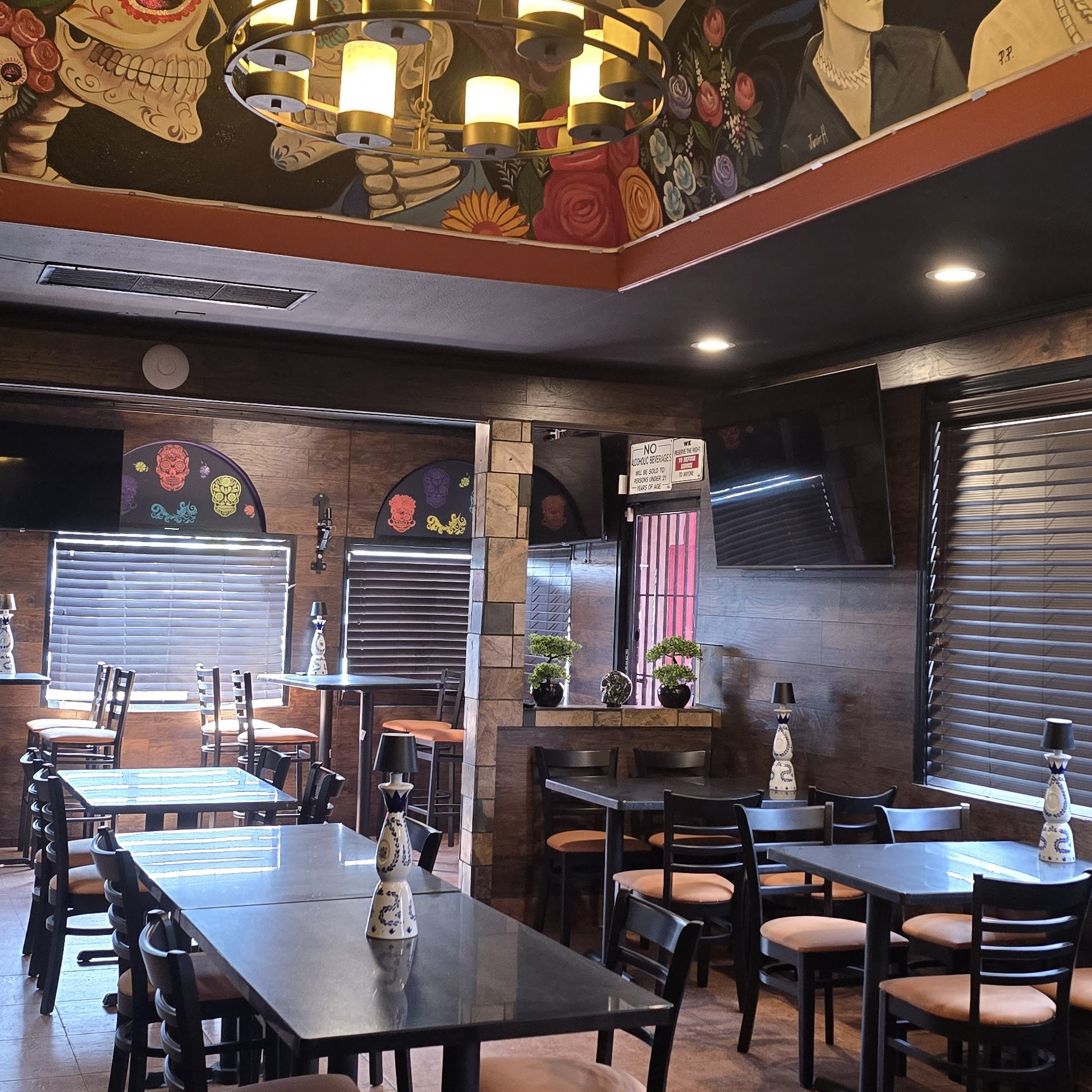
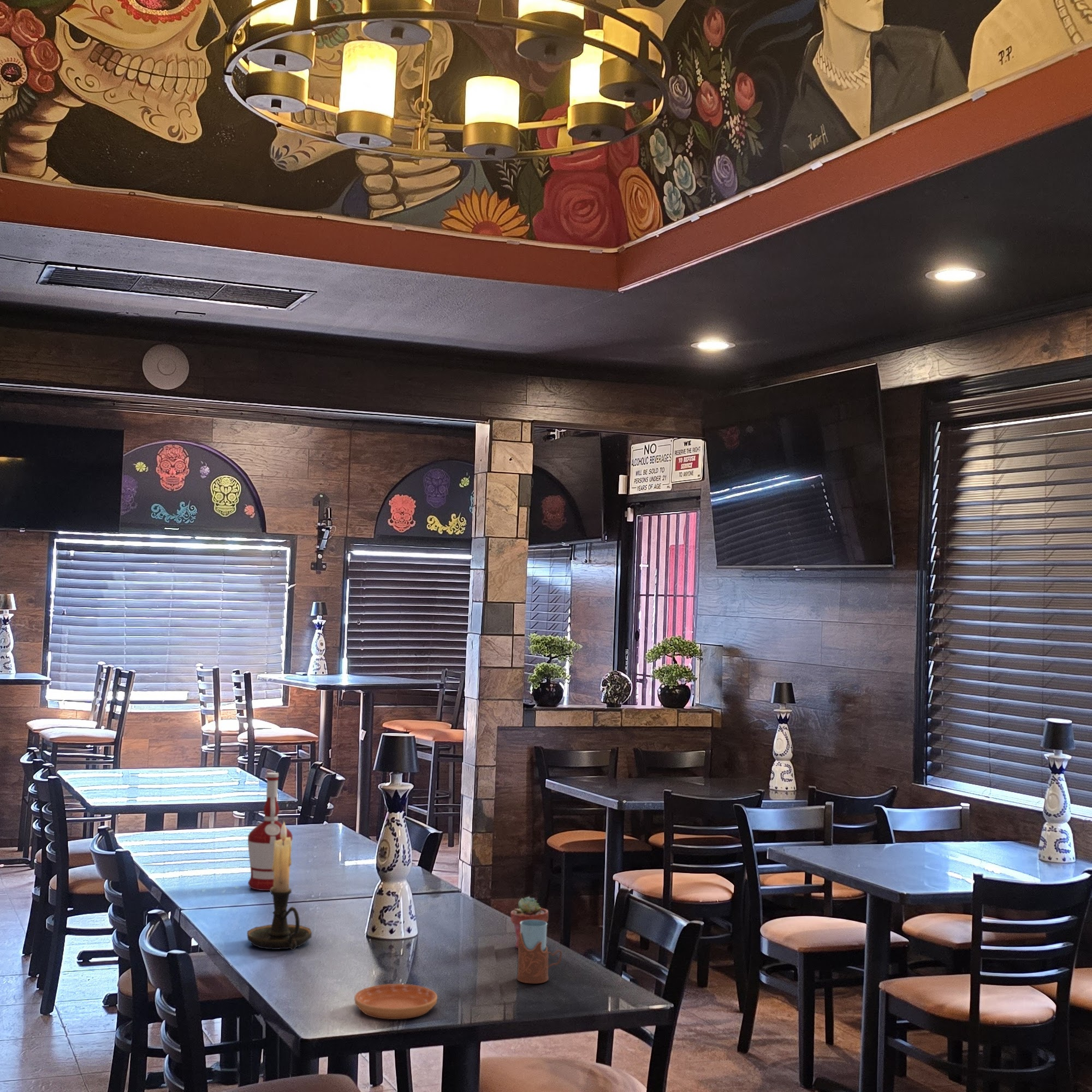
+ drinking glass [517,920,562,984]
+ alcohol [247,772,293,891]
+ candle holder [247,821,312,951]
+ saucer [354,983,438,1020]
+ potted succulent [510,896,549,949]
